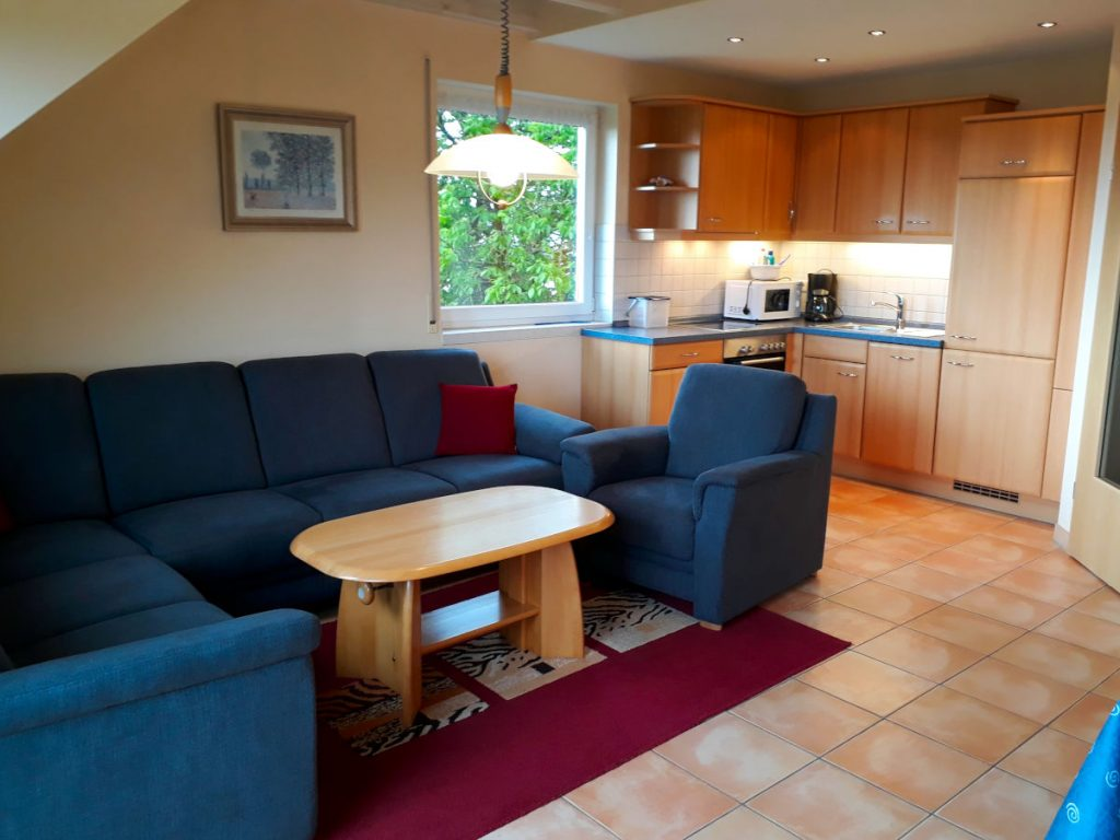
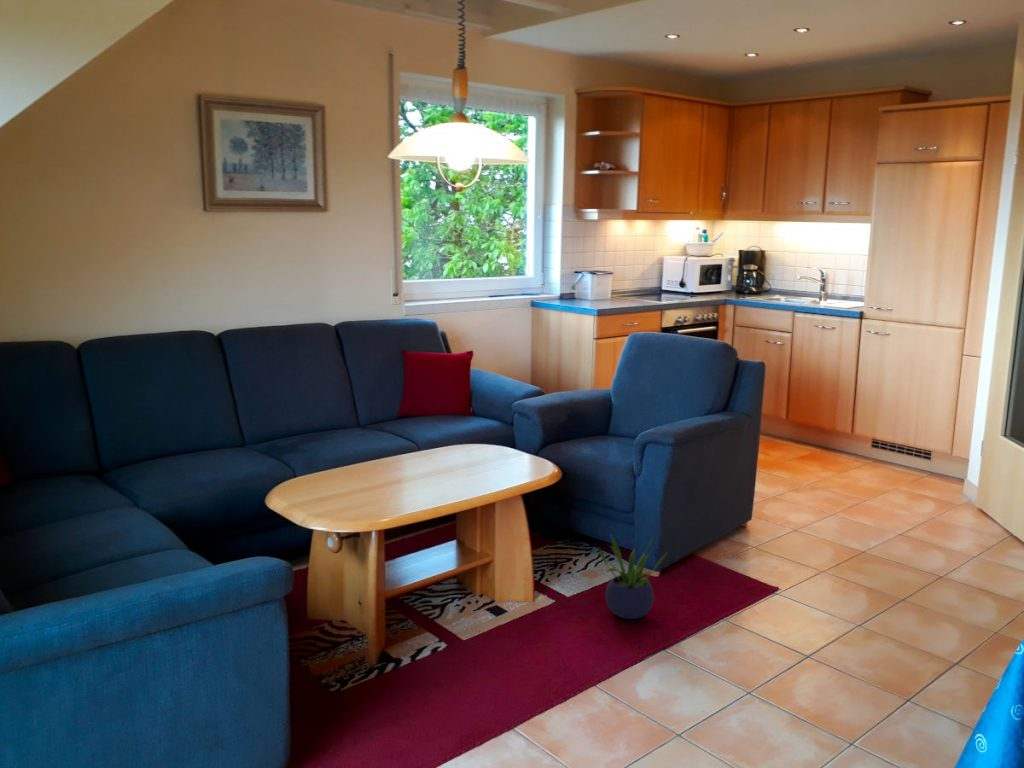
+ potted plant [598,533,669,620]
